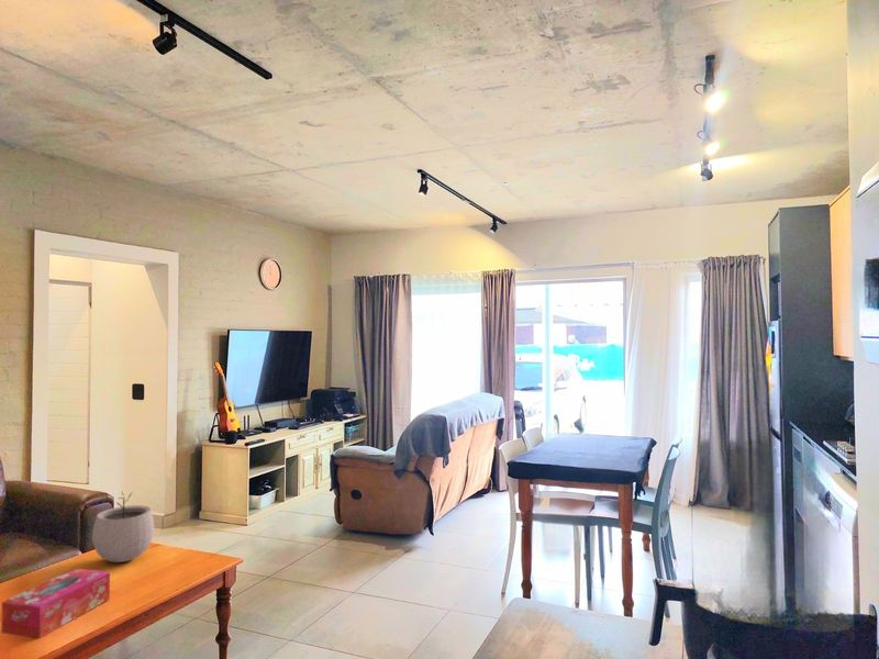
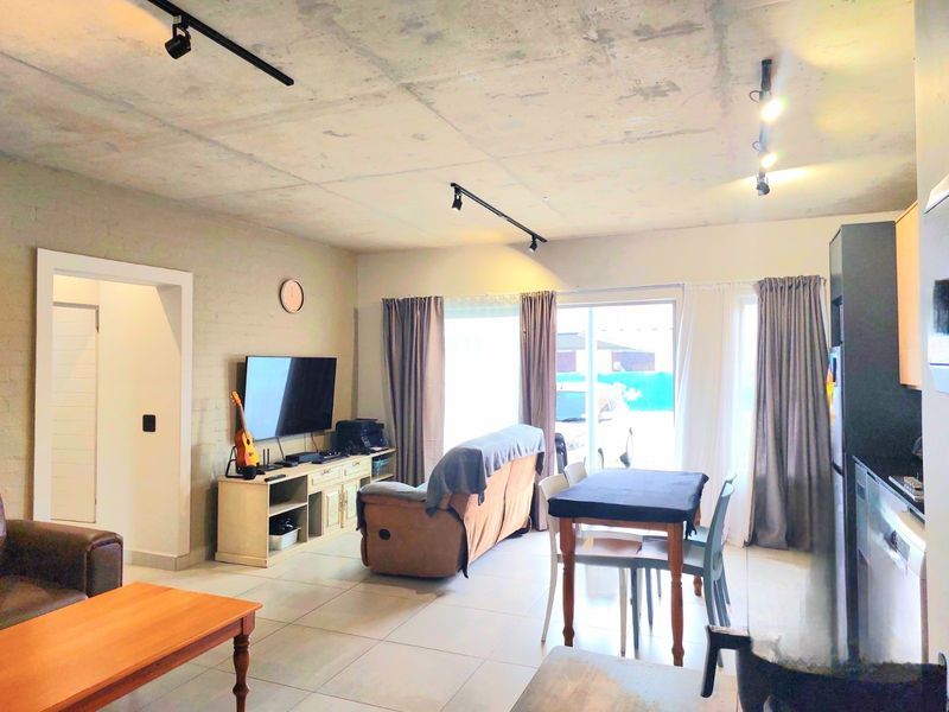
- plant pot [91,490,155,563]
- tissue box [0,568,111,639]
